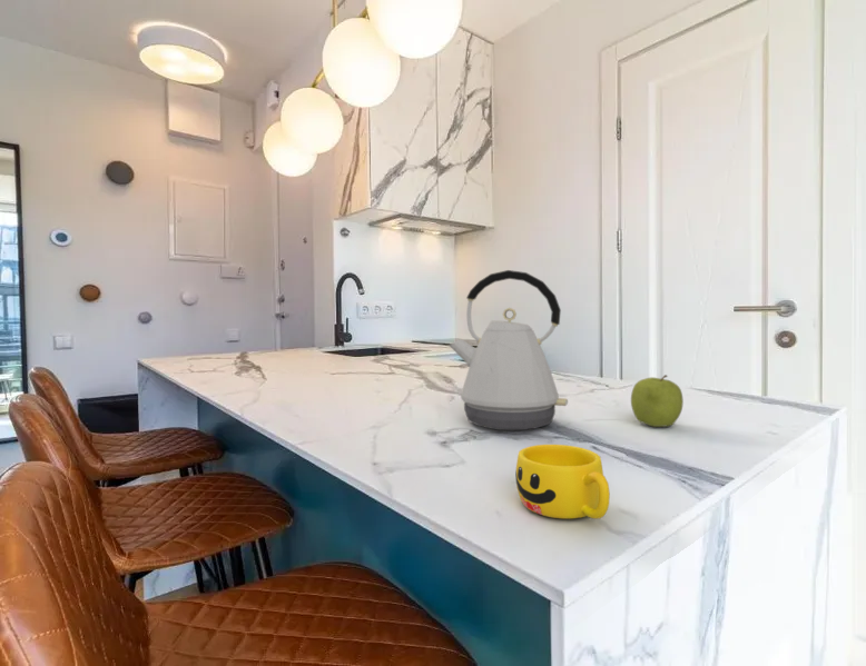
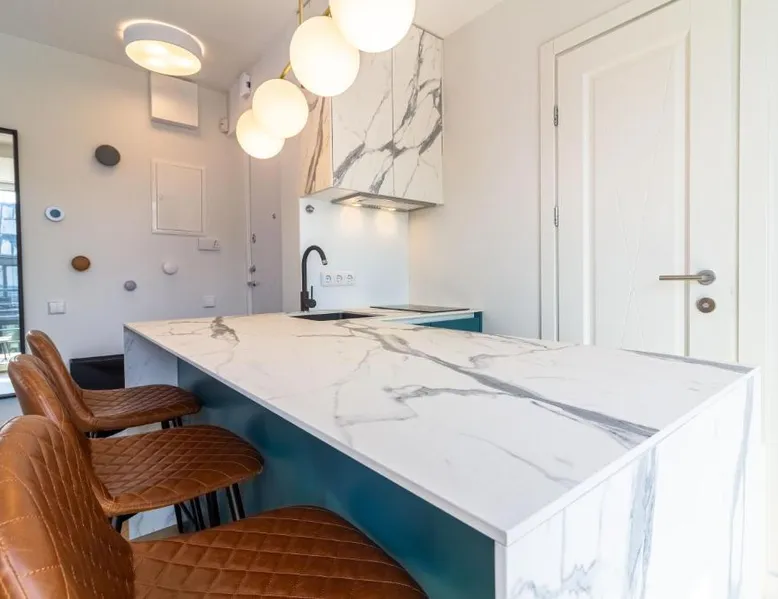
- fruit [630,374,685,428]
- cup [514,444,611,520]
- kettle [447,269,569,431]
